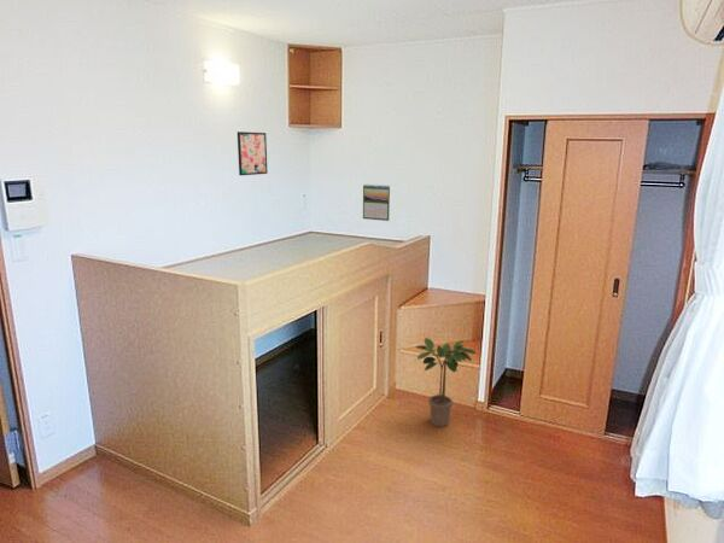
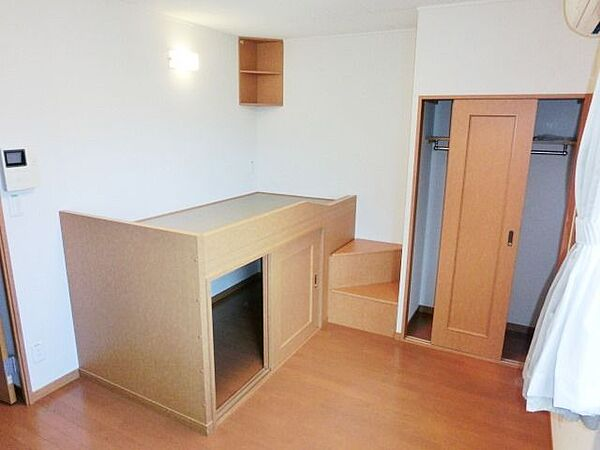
- potted plant [414,337,478,428]
- wall art [237,130,269,176]
- calendar [362,183,391,222]
